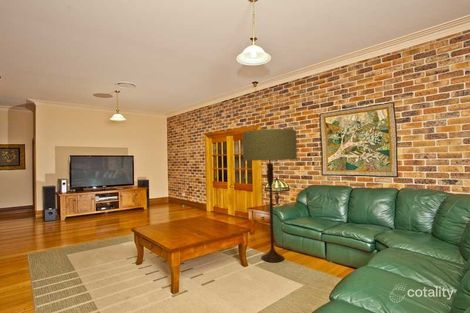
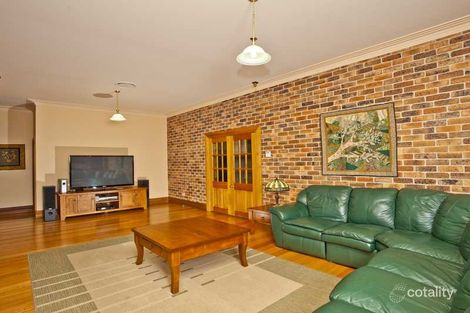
- floor lamp [242,128,298,263]
